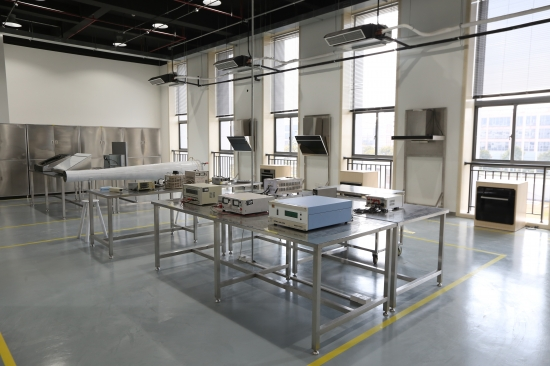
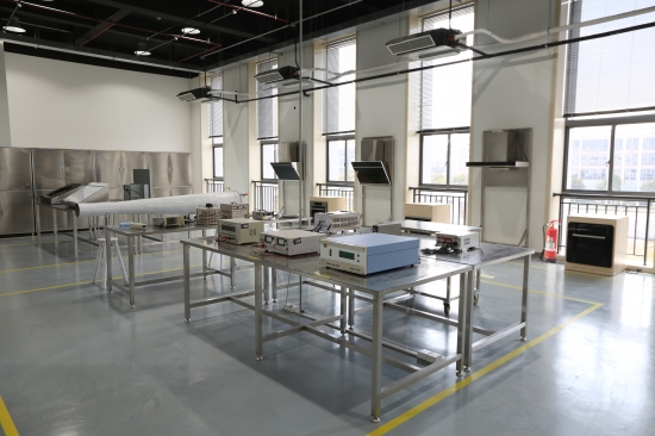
+ fire extinguisher [537,219,563,263]
